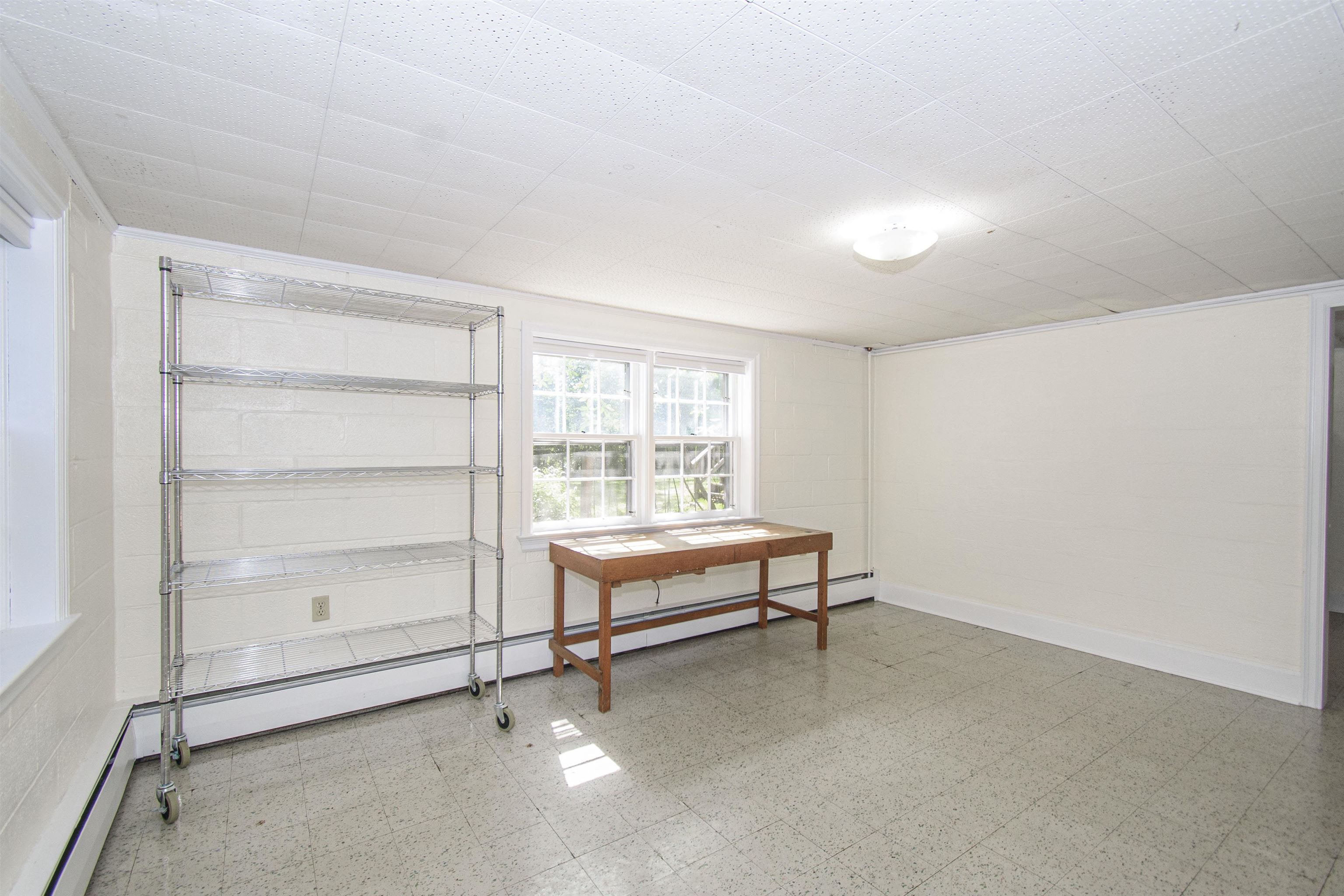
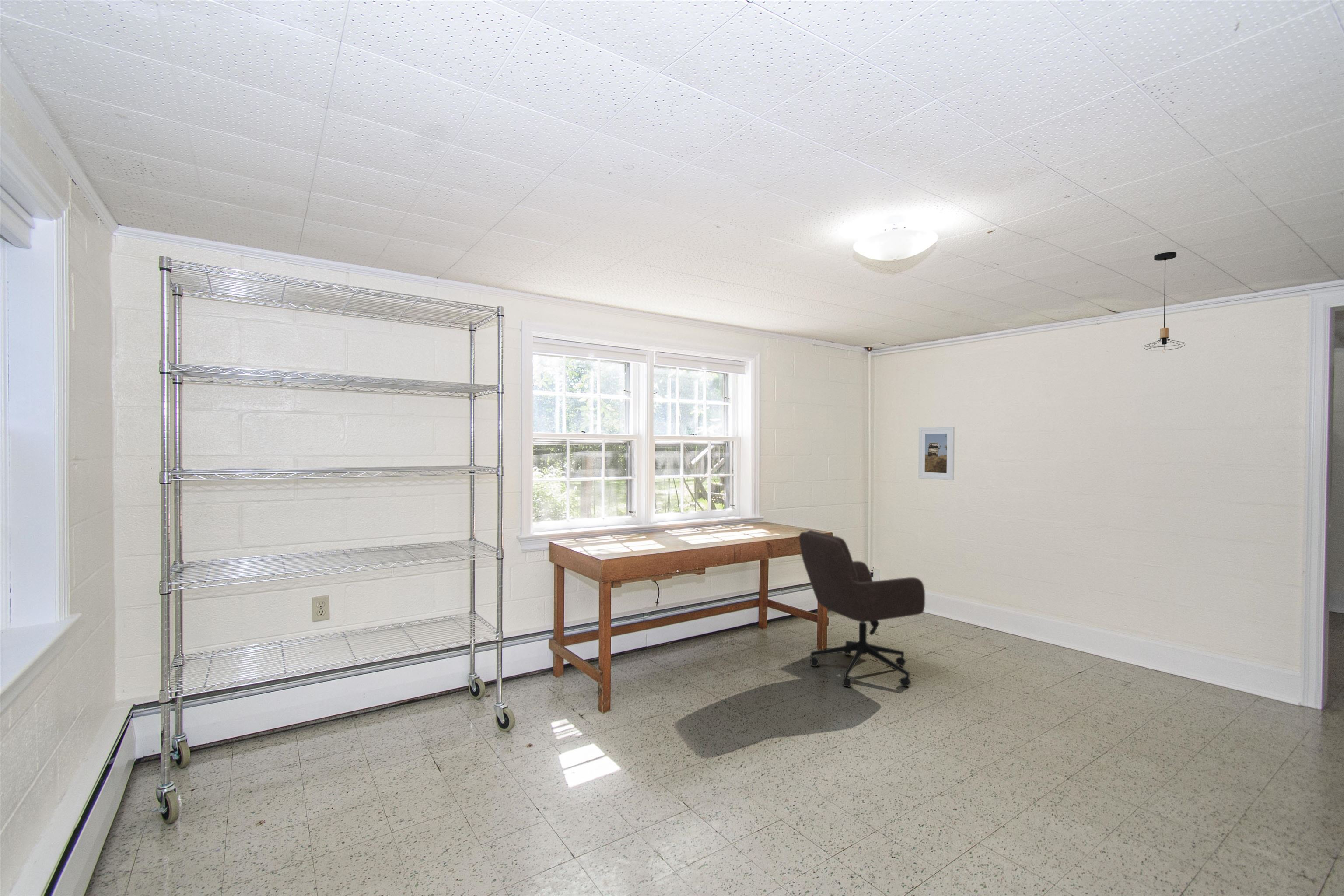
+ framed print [918,426,955,481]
+ pendant light [1144,252,1186,353]
+ office chair [798,530,925,688]
